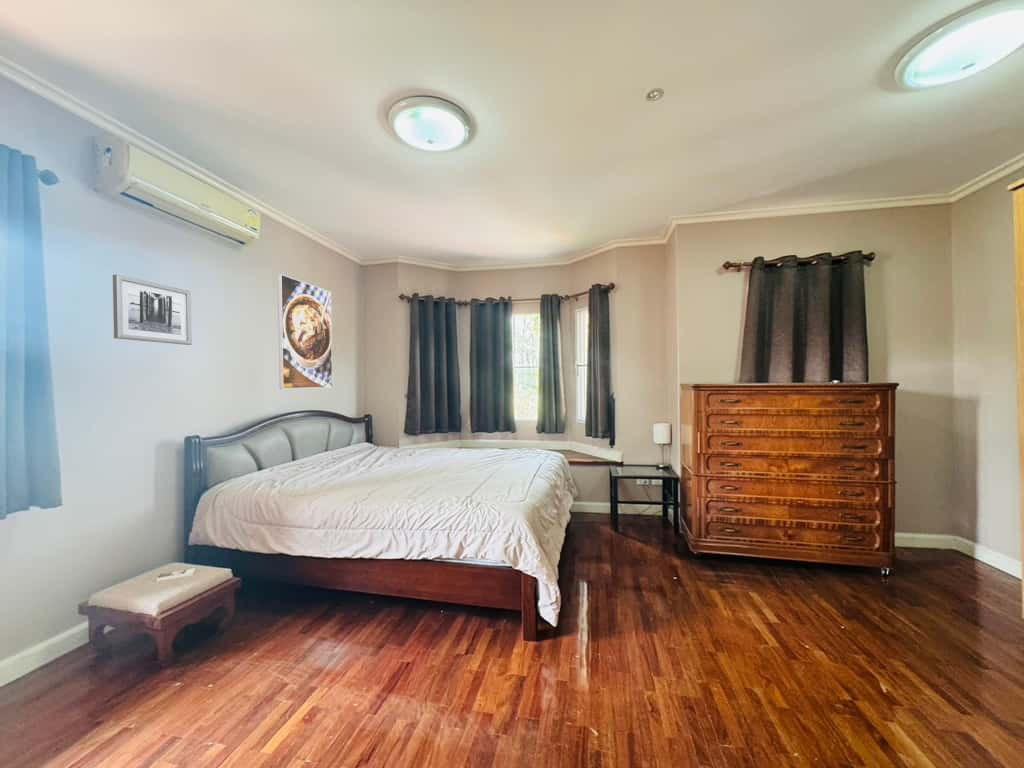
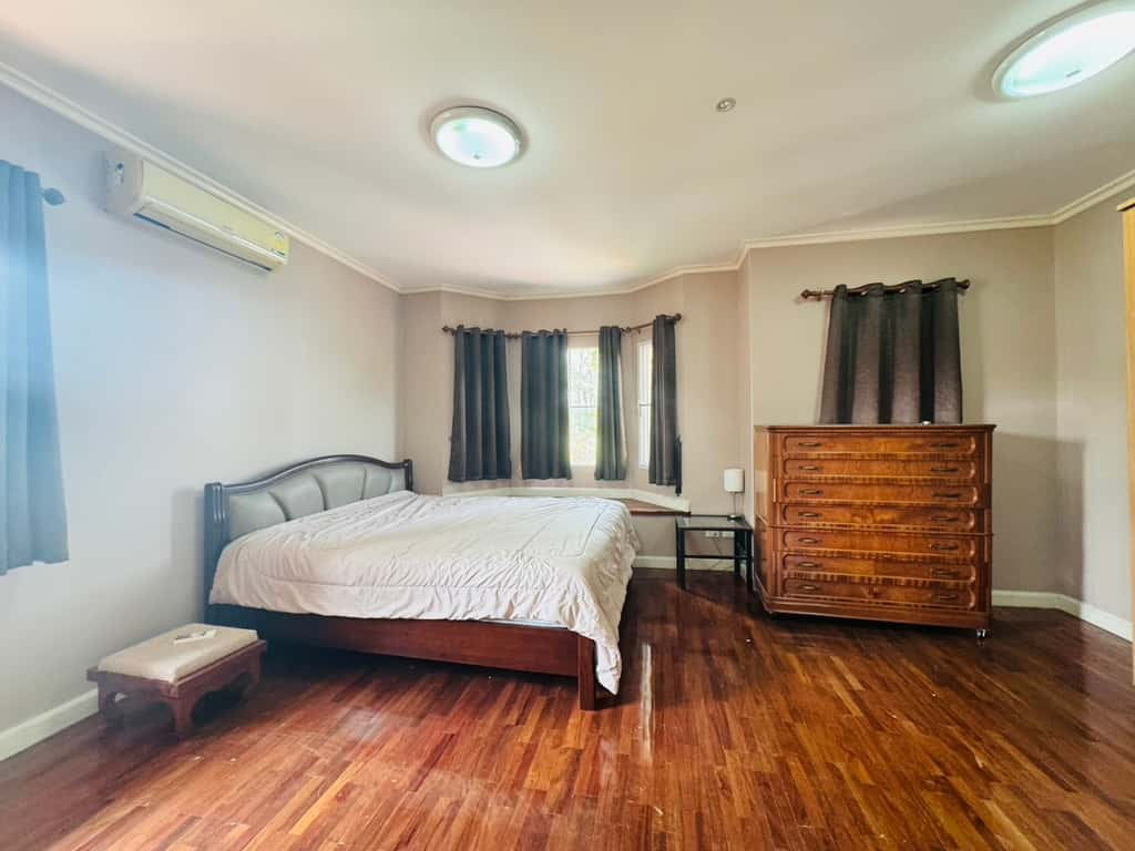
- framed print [277,273,333,390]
- wall art [112,274,193,346]
